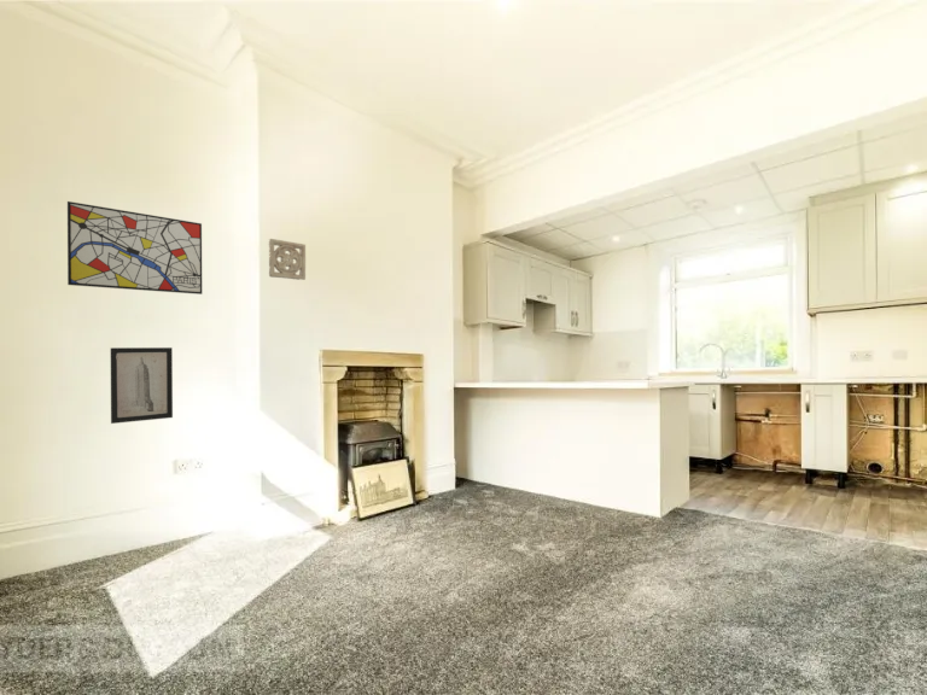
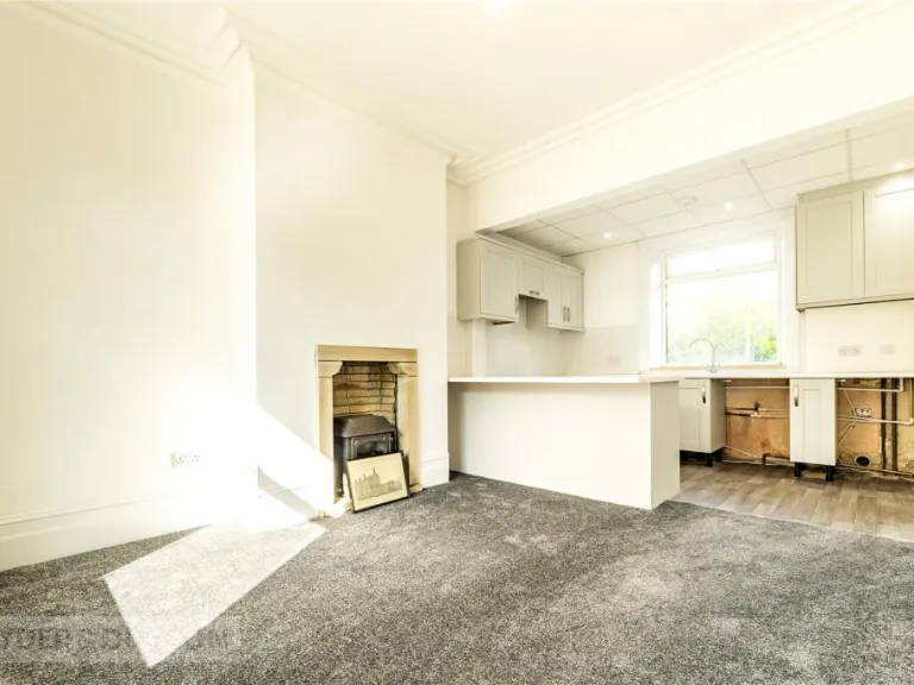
- wall ornament [268,238,307,281]
- wall art [110,346,174,425]
- wall art [66,200,203,296]
